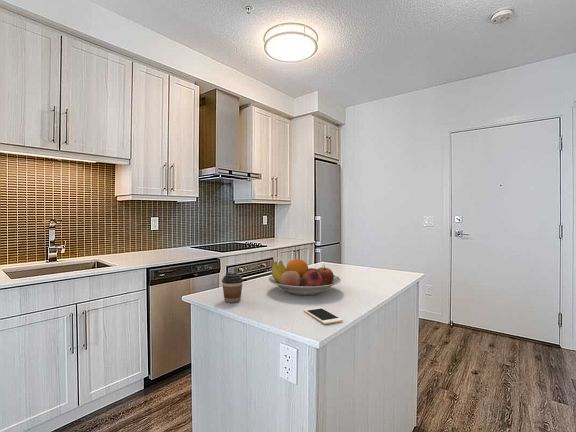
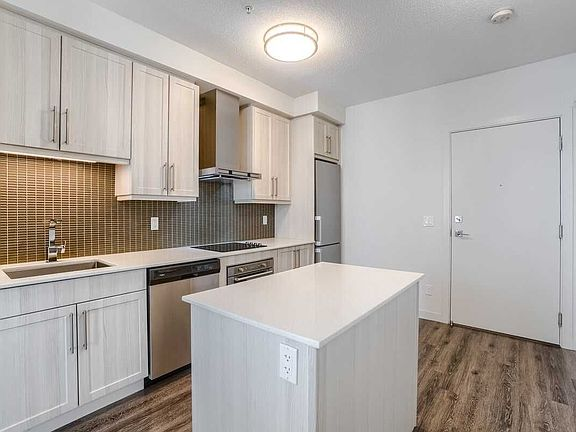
- coffee cup [221,271,244,304]
- fruit bowl [268,258,342,296]
- cell phone [303,307,344,325]
